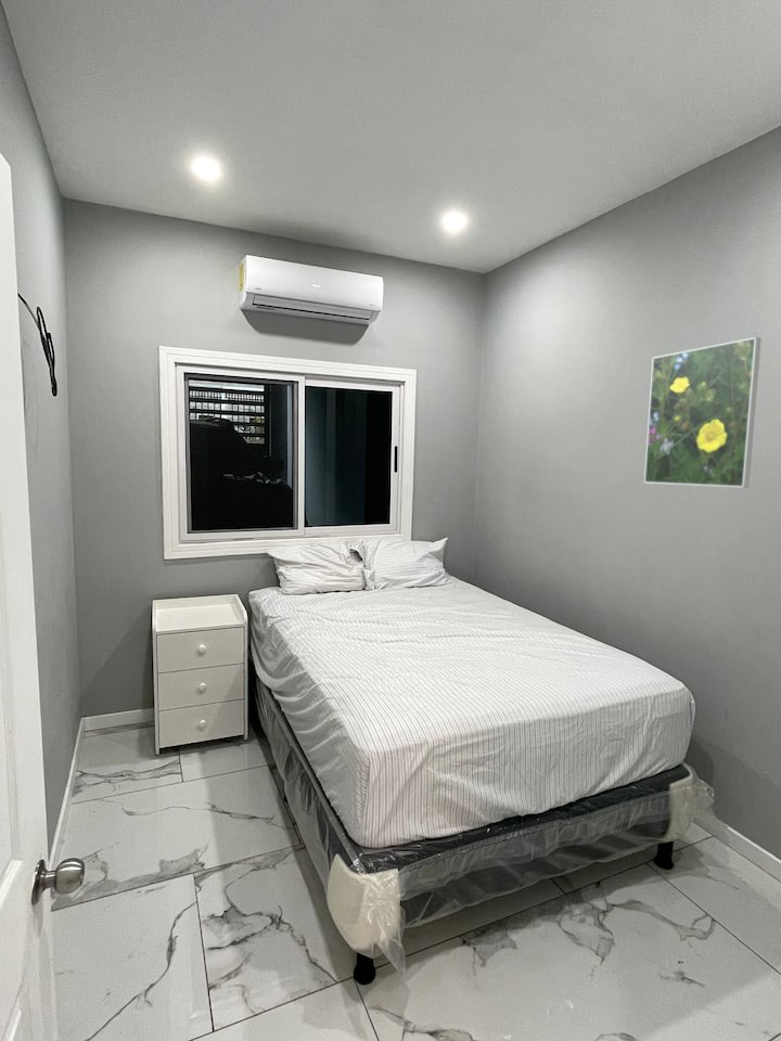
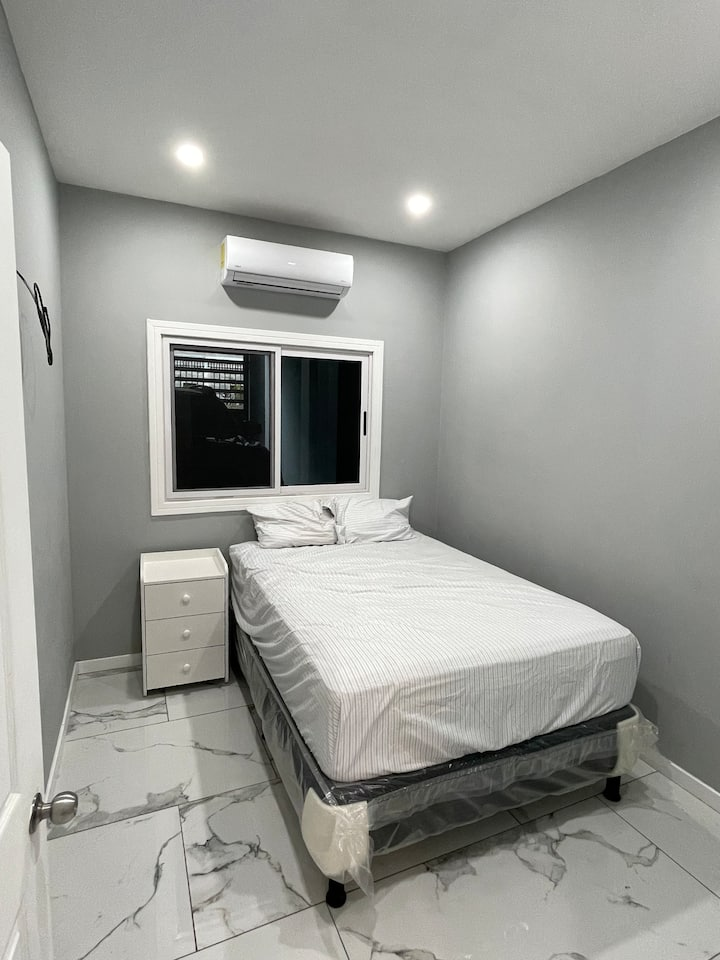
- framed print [643,336,763,488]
